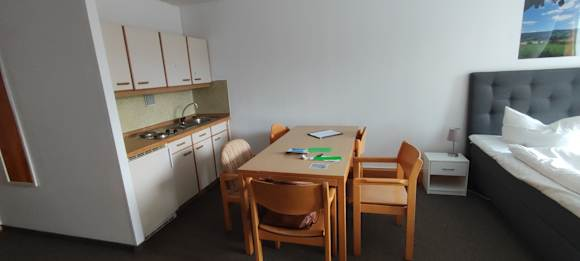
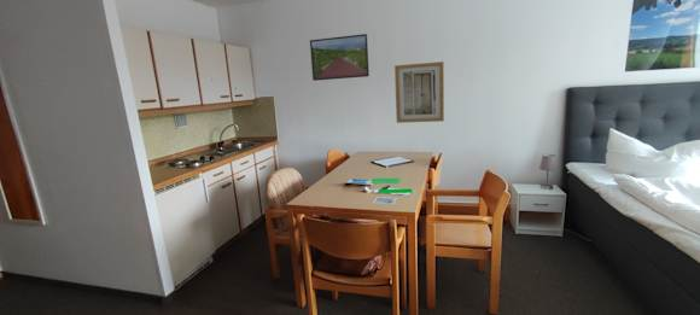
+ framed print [309,33,371,82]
+ wall art [393,60,445,124]
